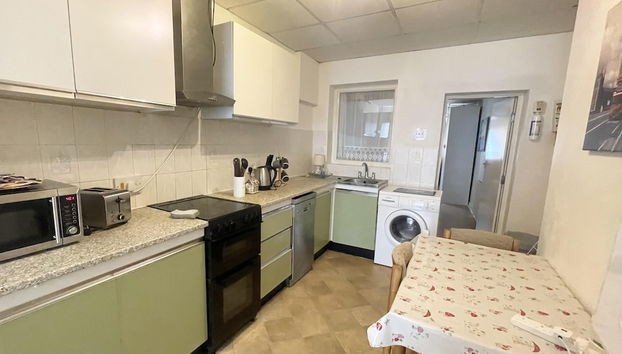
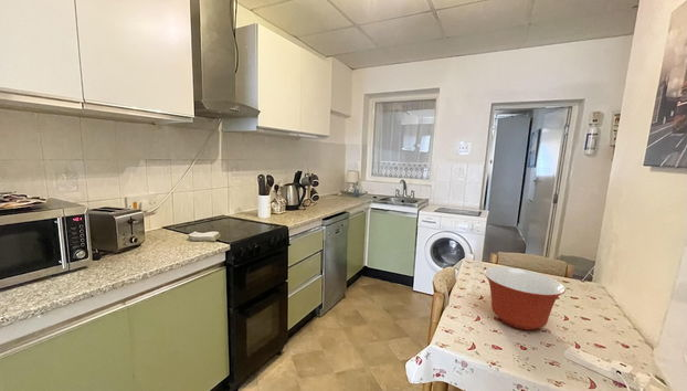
+ mixing bowl [483,266,567,331]
